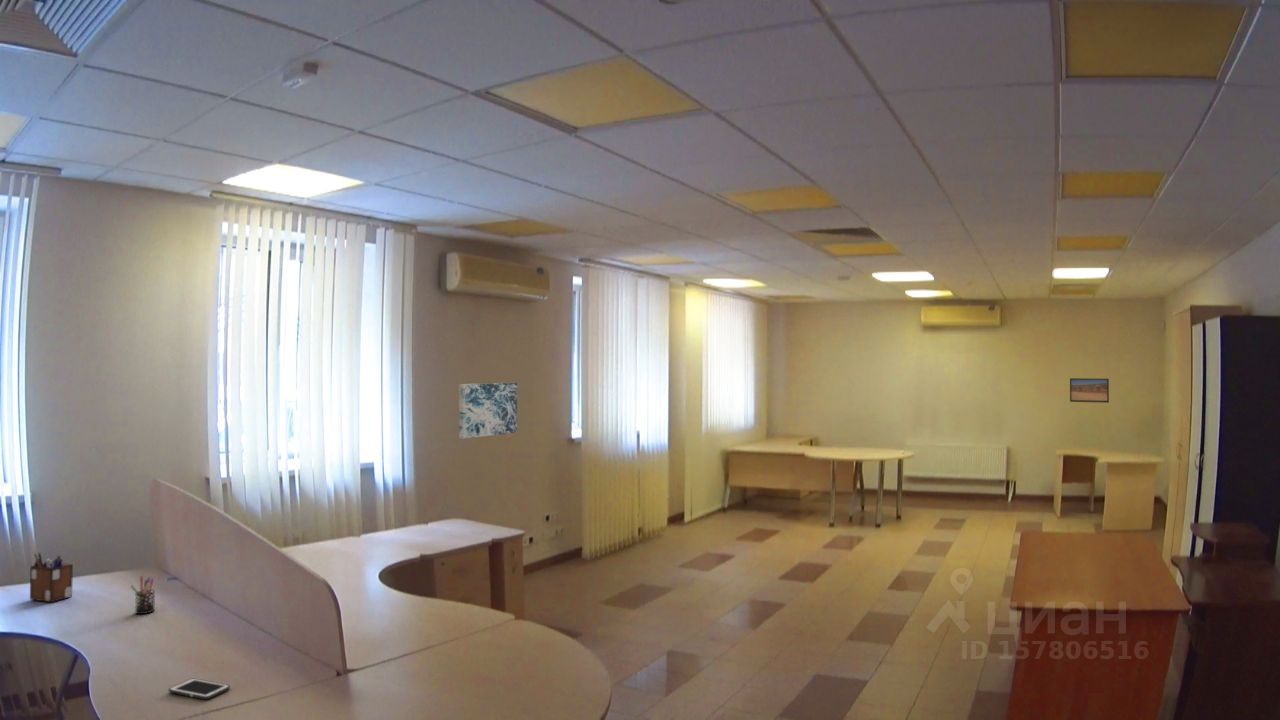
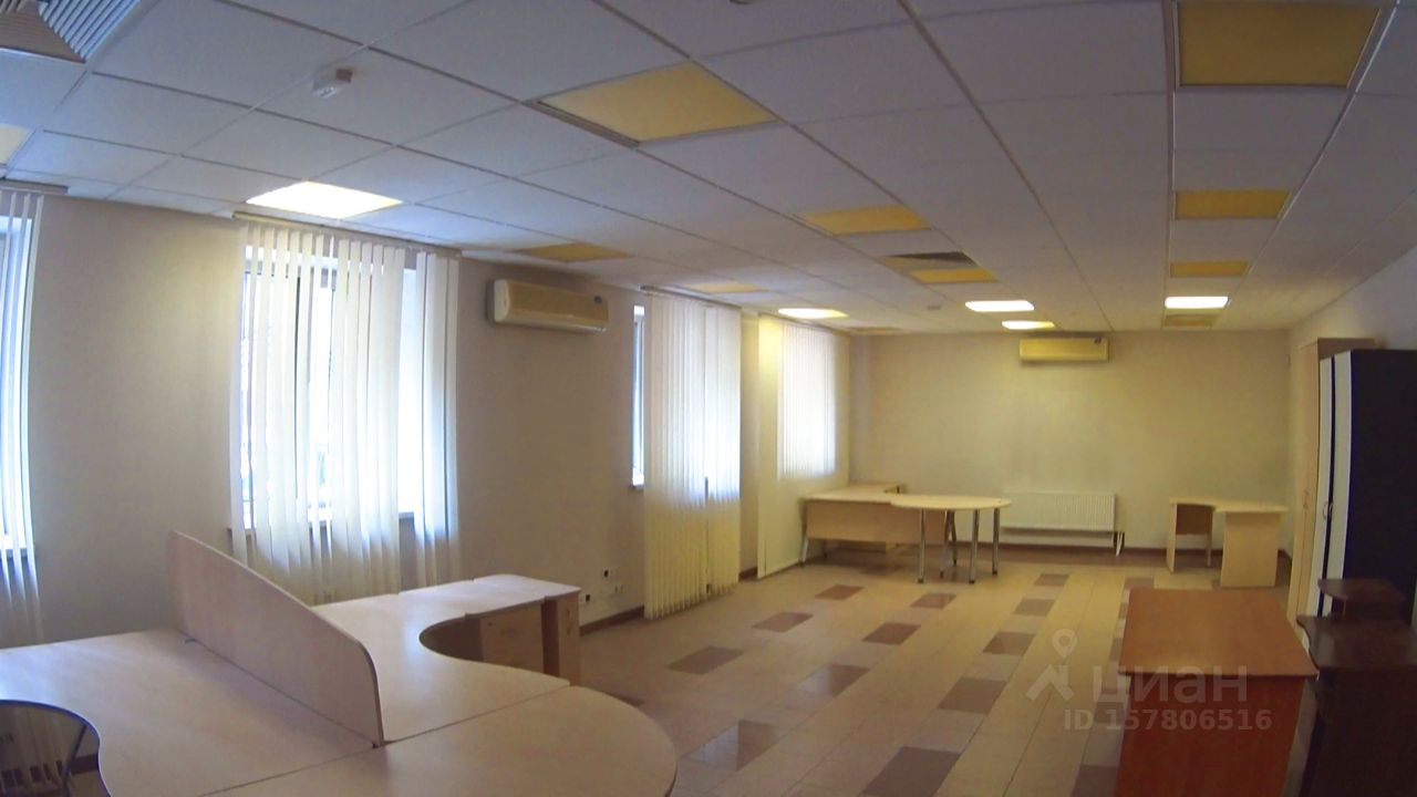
- desk organizer [29,551,74,603]
- wall art [458,382,518,440]
- pen holder [129,575,156,615]
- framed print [1069,377,1110,404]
- cell phone [168,678,231,700]
